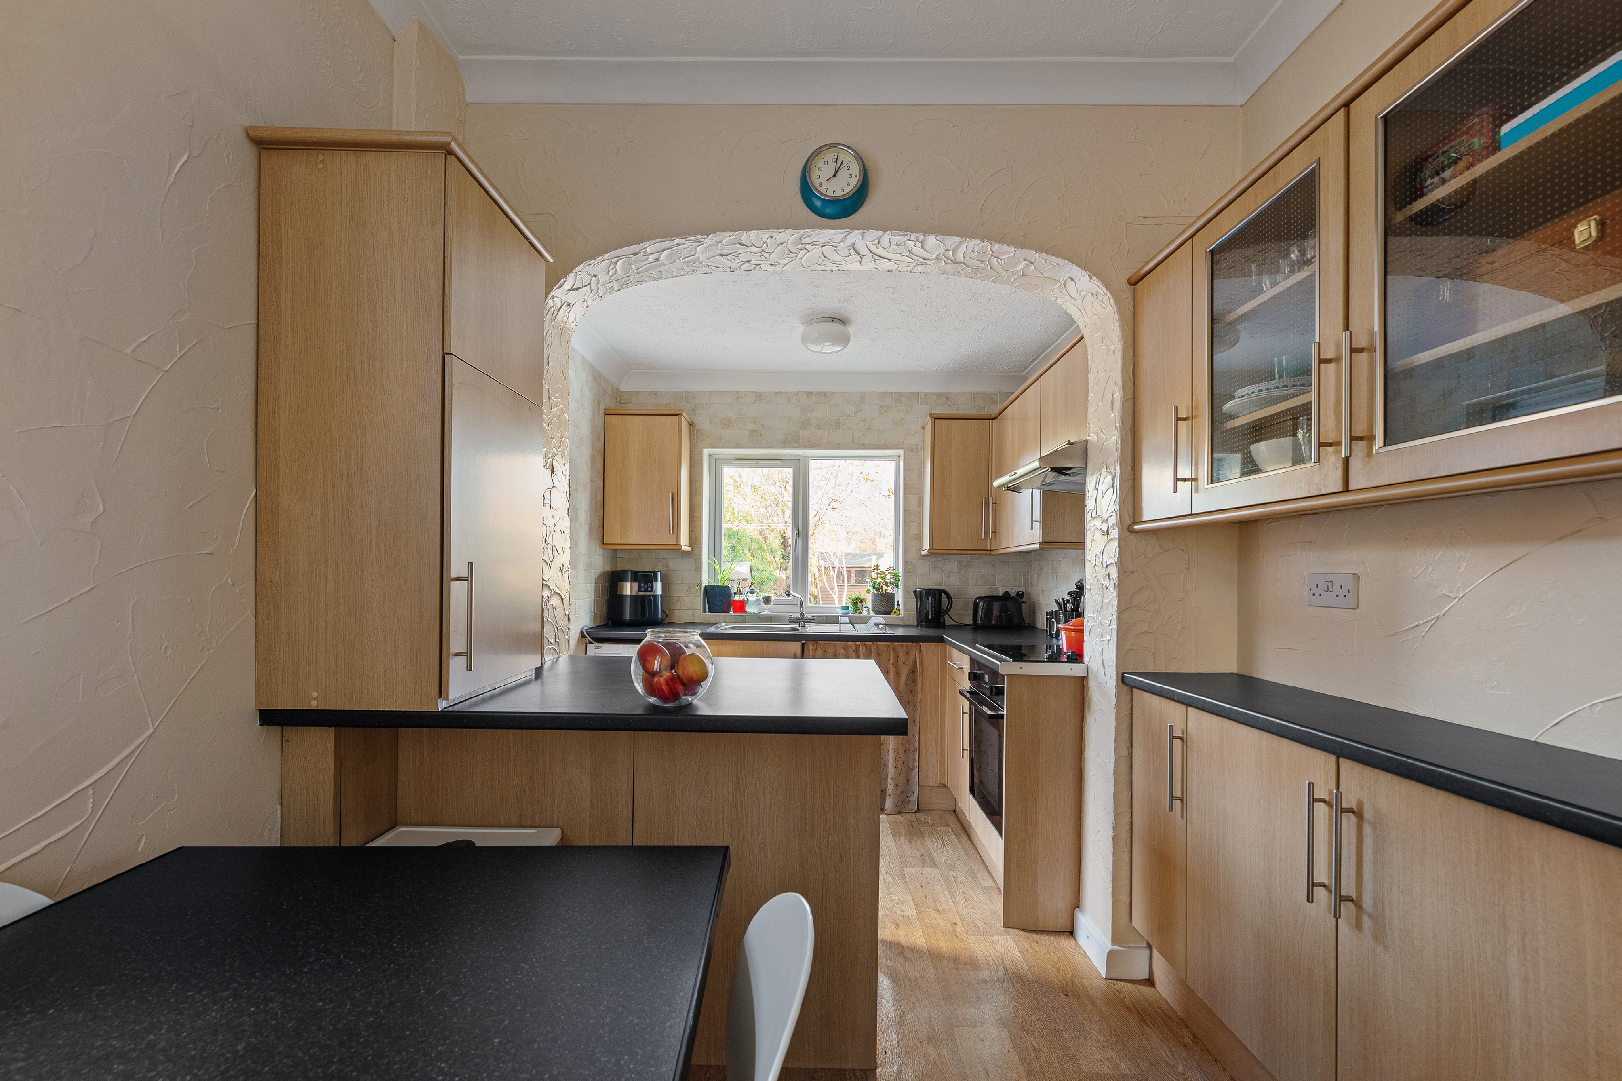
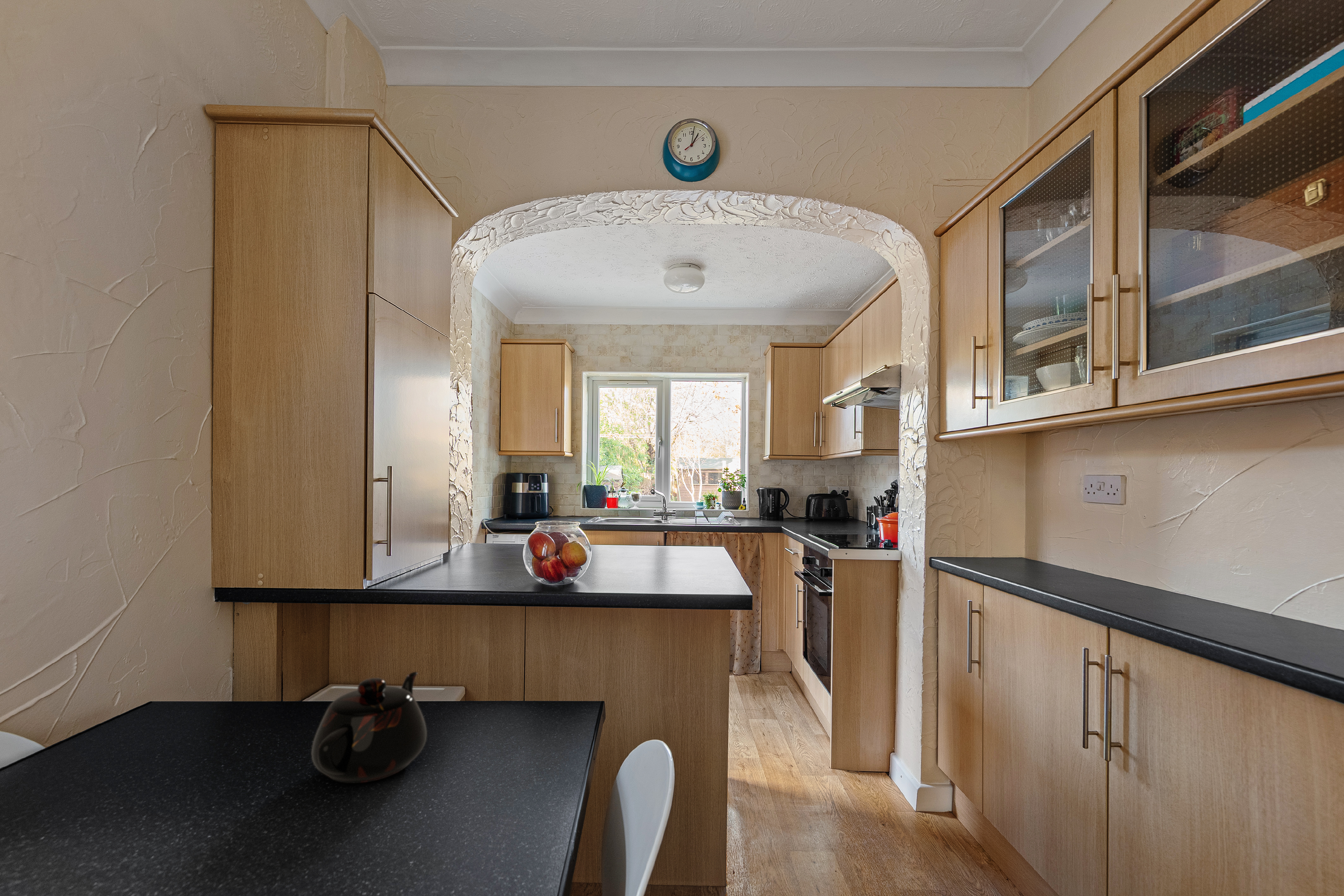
+ teapot [311,672,427,783]
